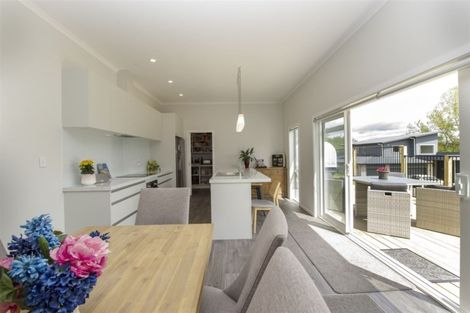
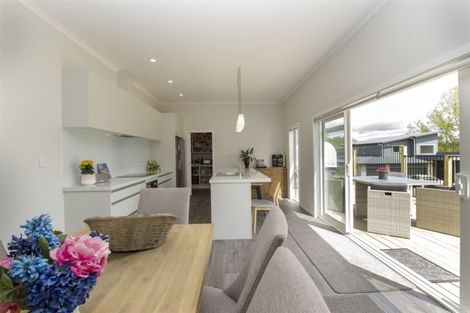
+ fruit basket [82,212,179,253]
